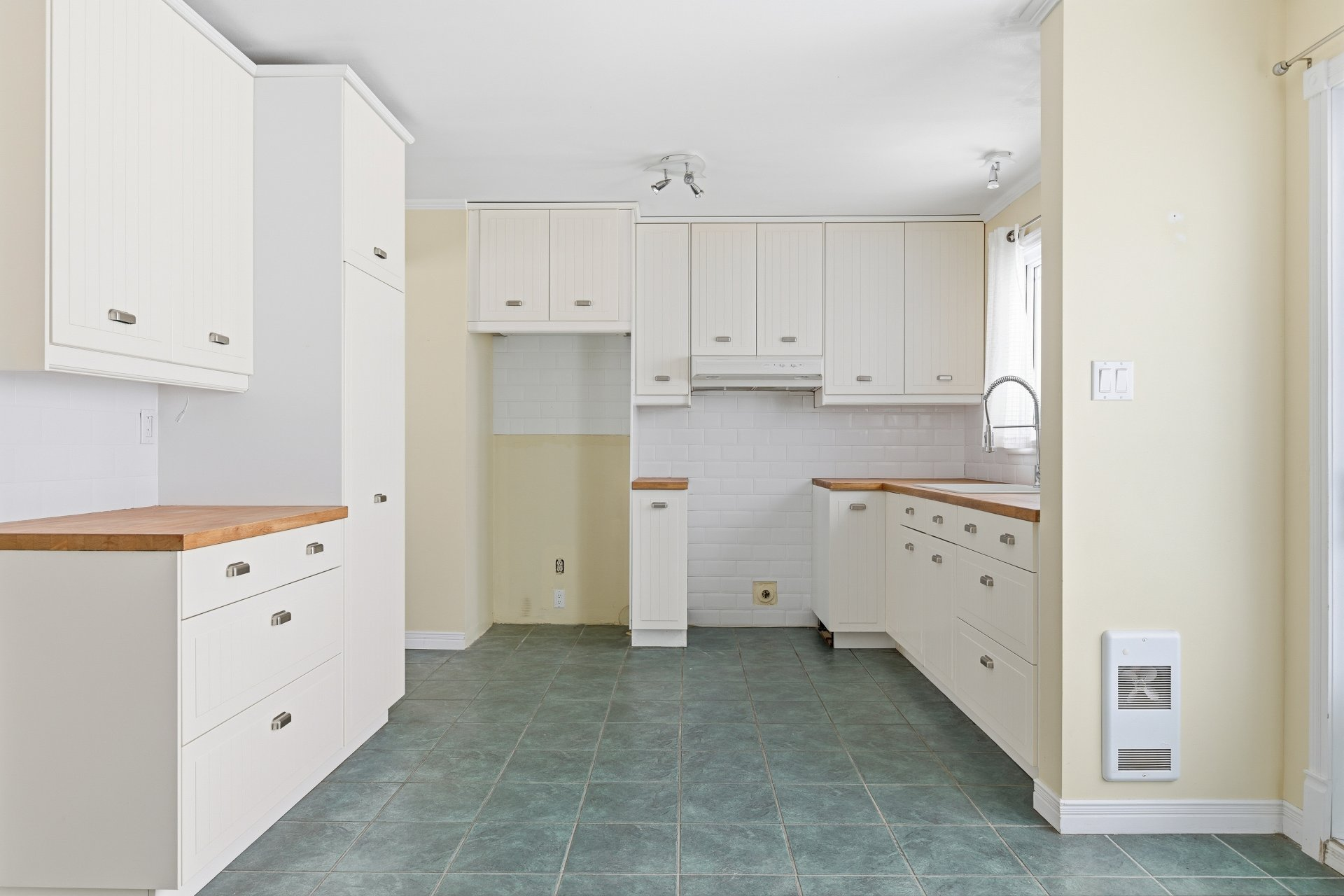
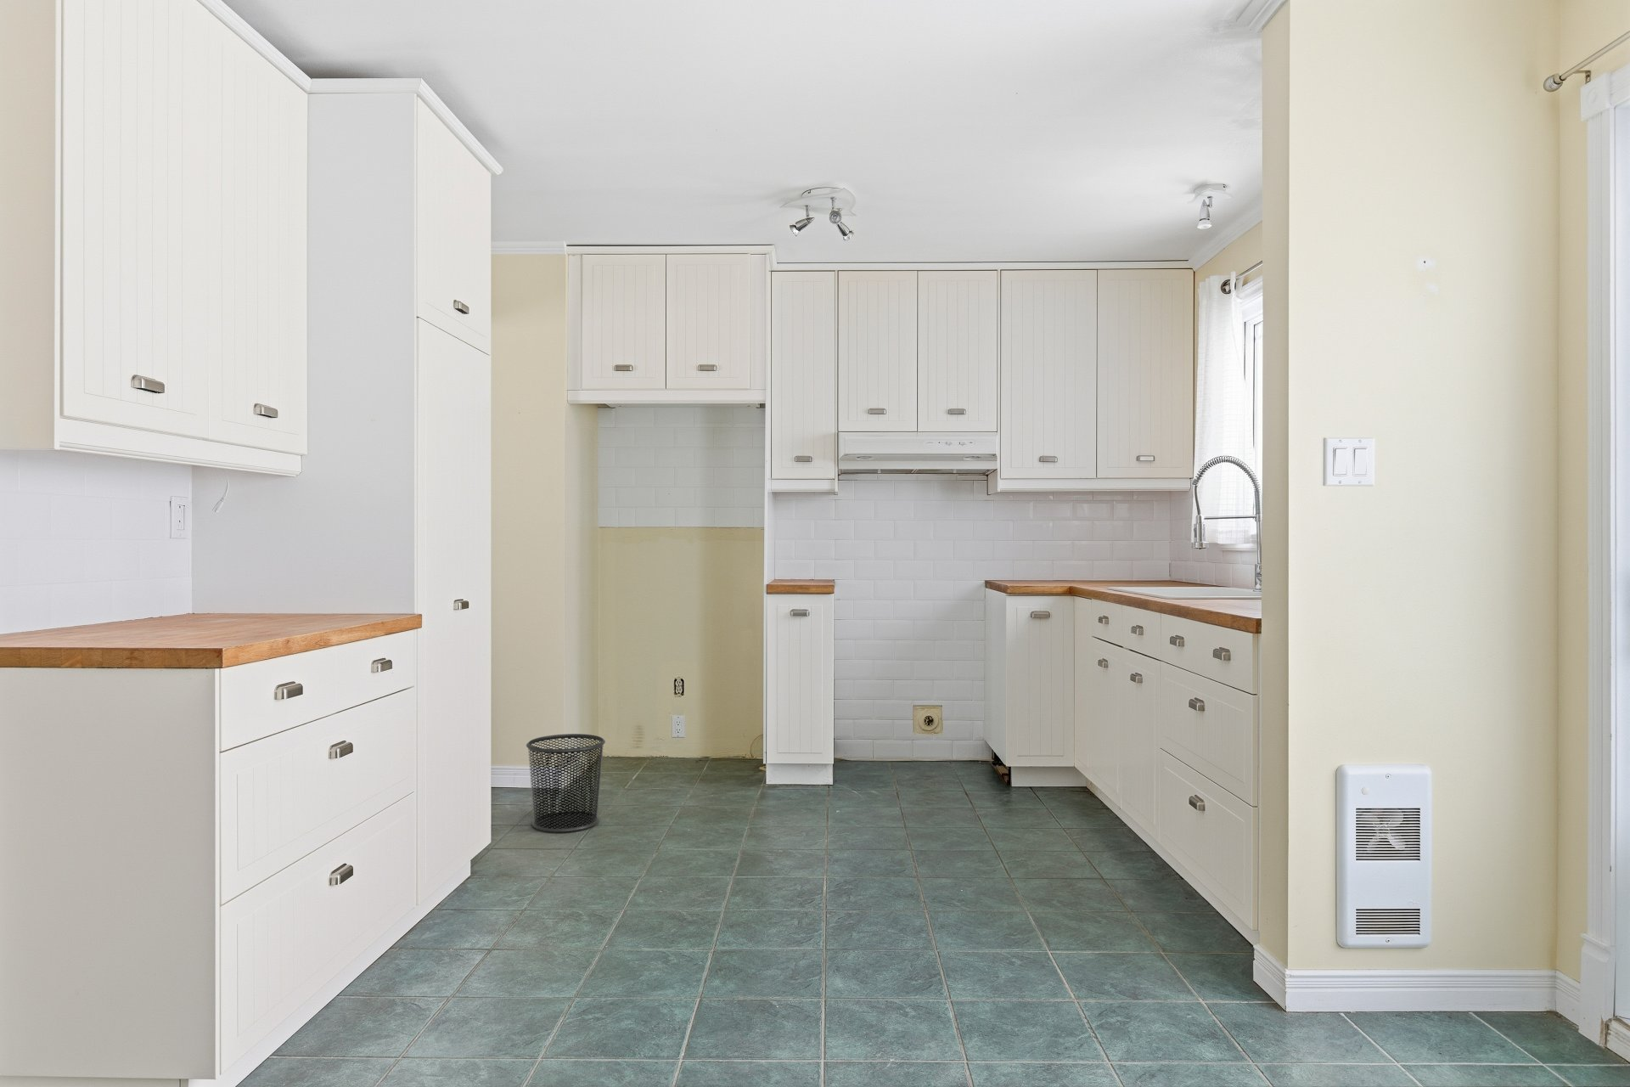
+ waste bin [525,733,606,833]
